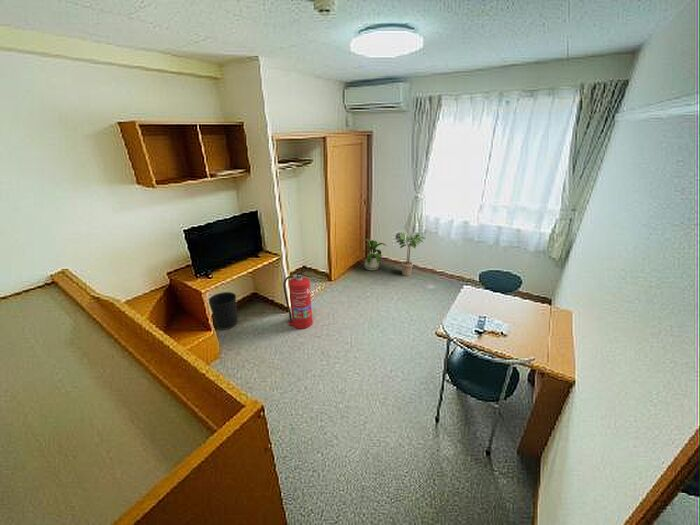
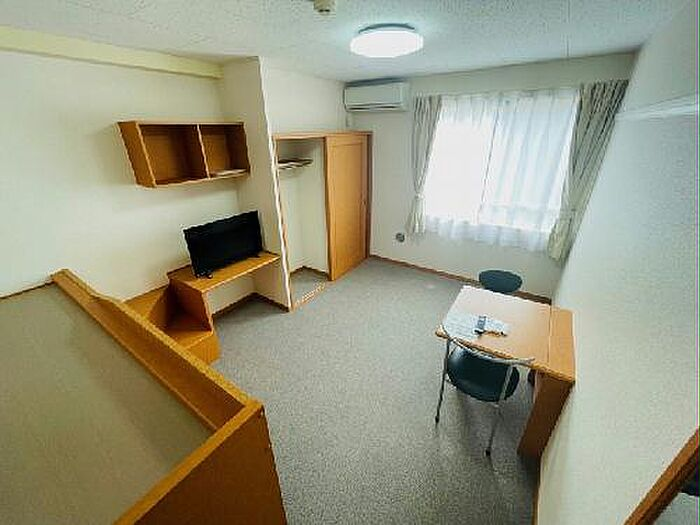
- wastebasket [208,291,239,331]
- potted plant [394,232,426,277]
- fire extinguisher [282,268,314,329]
- house plant [360,238,387,271]
